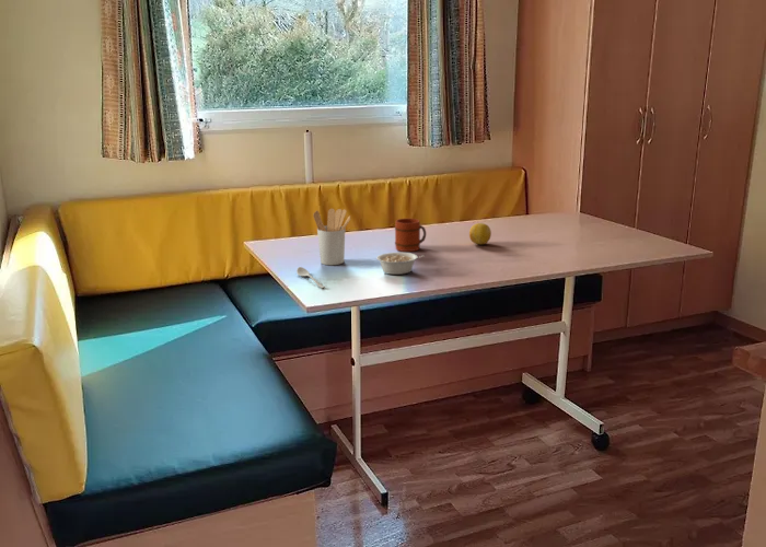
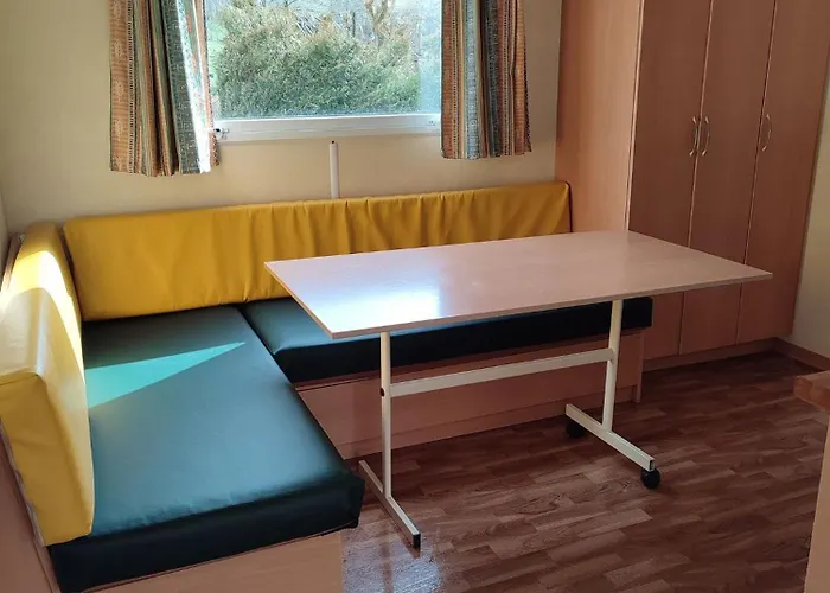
- legume [375,252,427,276]
- spoon [295,266,326,289]
- utensil holder [312,208,351,266]
- mug [394,218,427,253]
- fruit [468,222,492,245]
